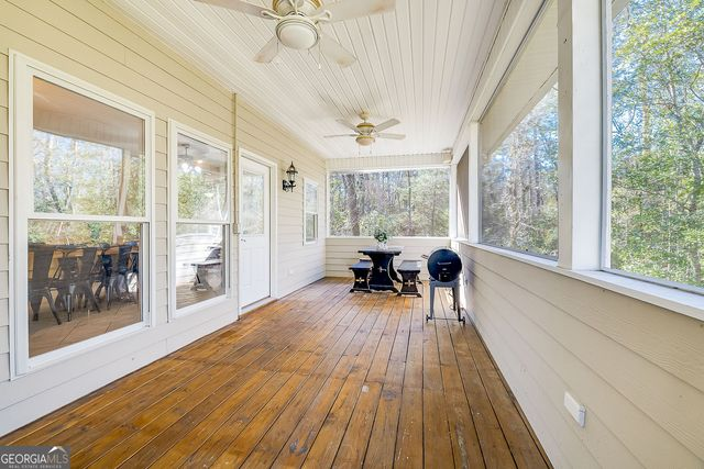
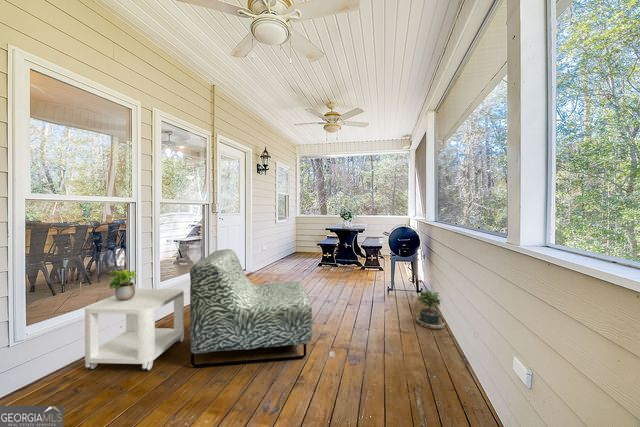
+ potted plant [411,290,446,330]
+ potted plant [106,269,138,301]
+ side table [84,288,185,371]
+ armchair [189,248,313,368]
